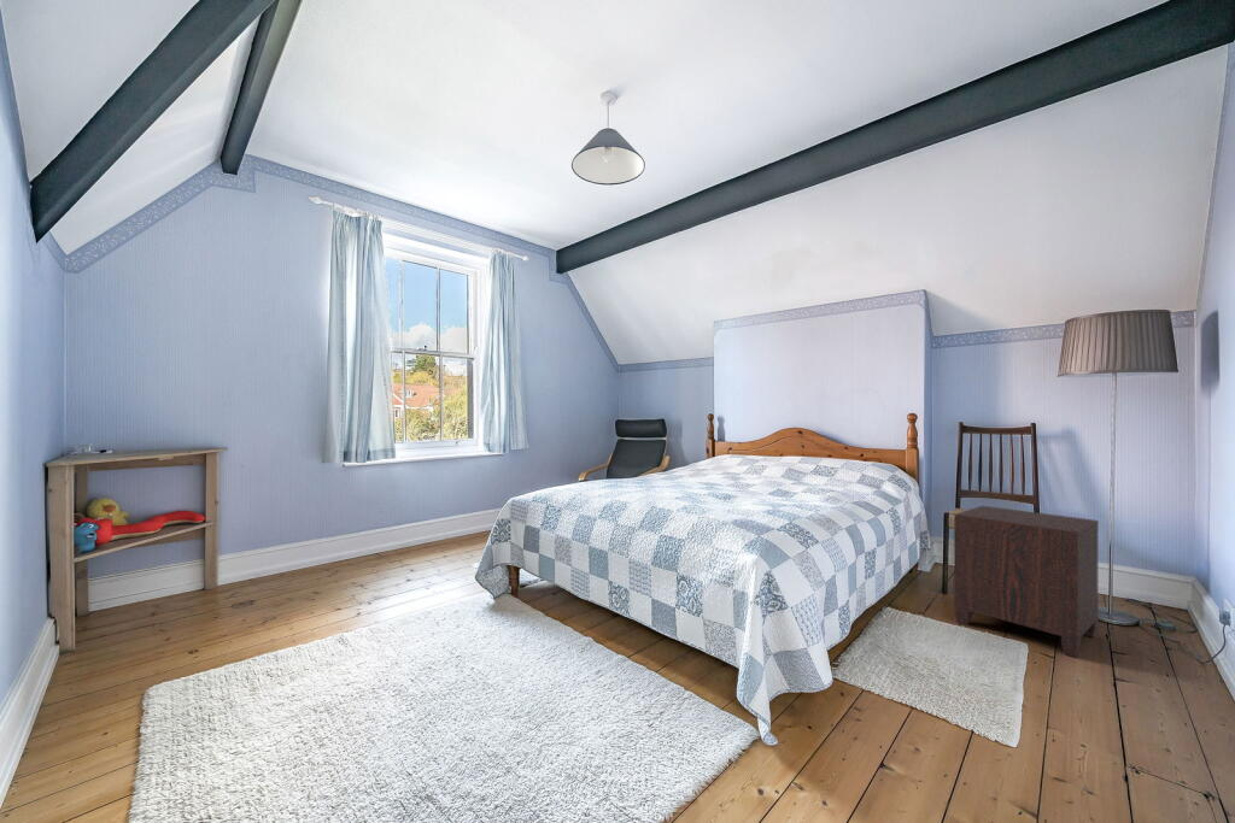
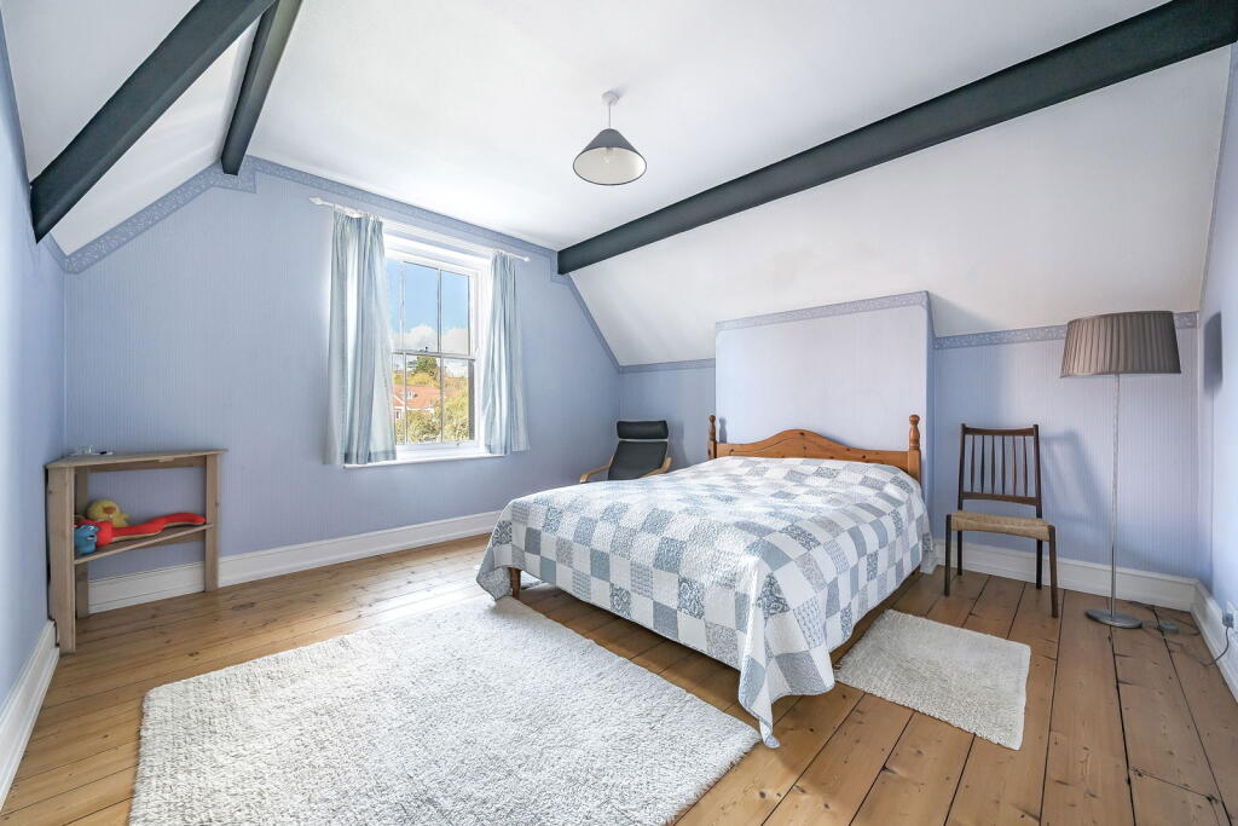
- nightstand [953,505,1100,658]
